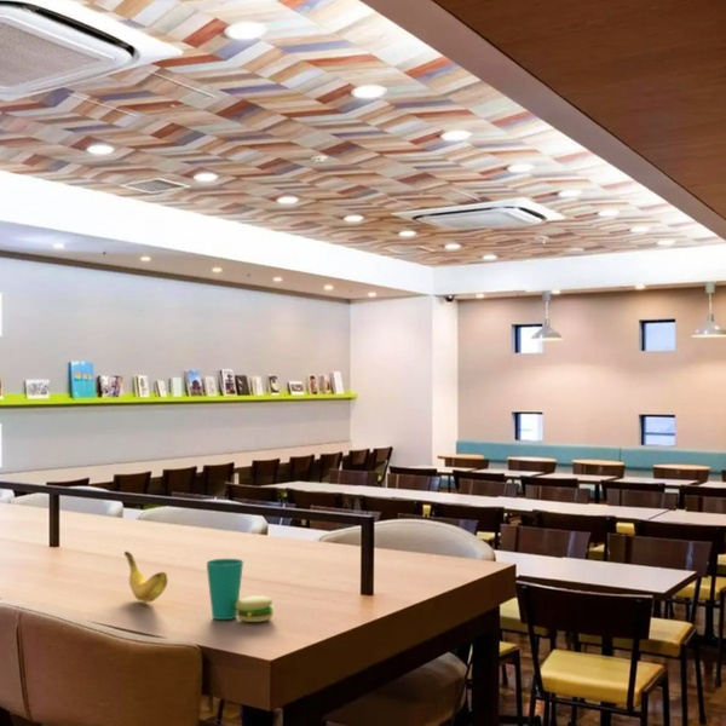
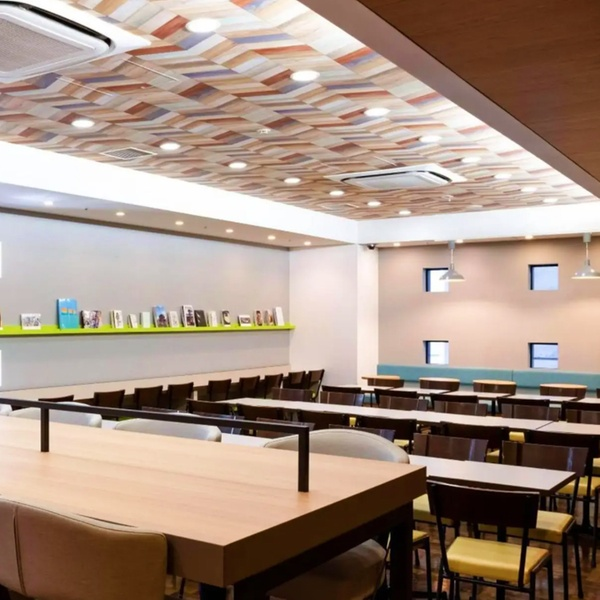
- banana [123,551,169,604]
- cup [204,558,276,623]
